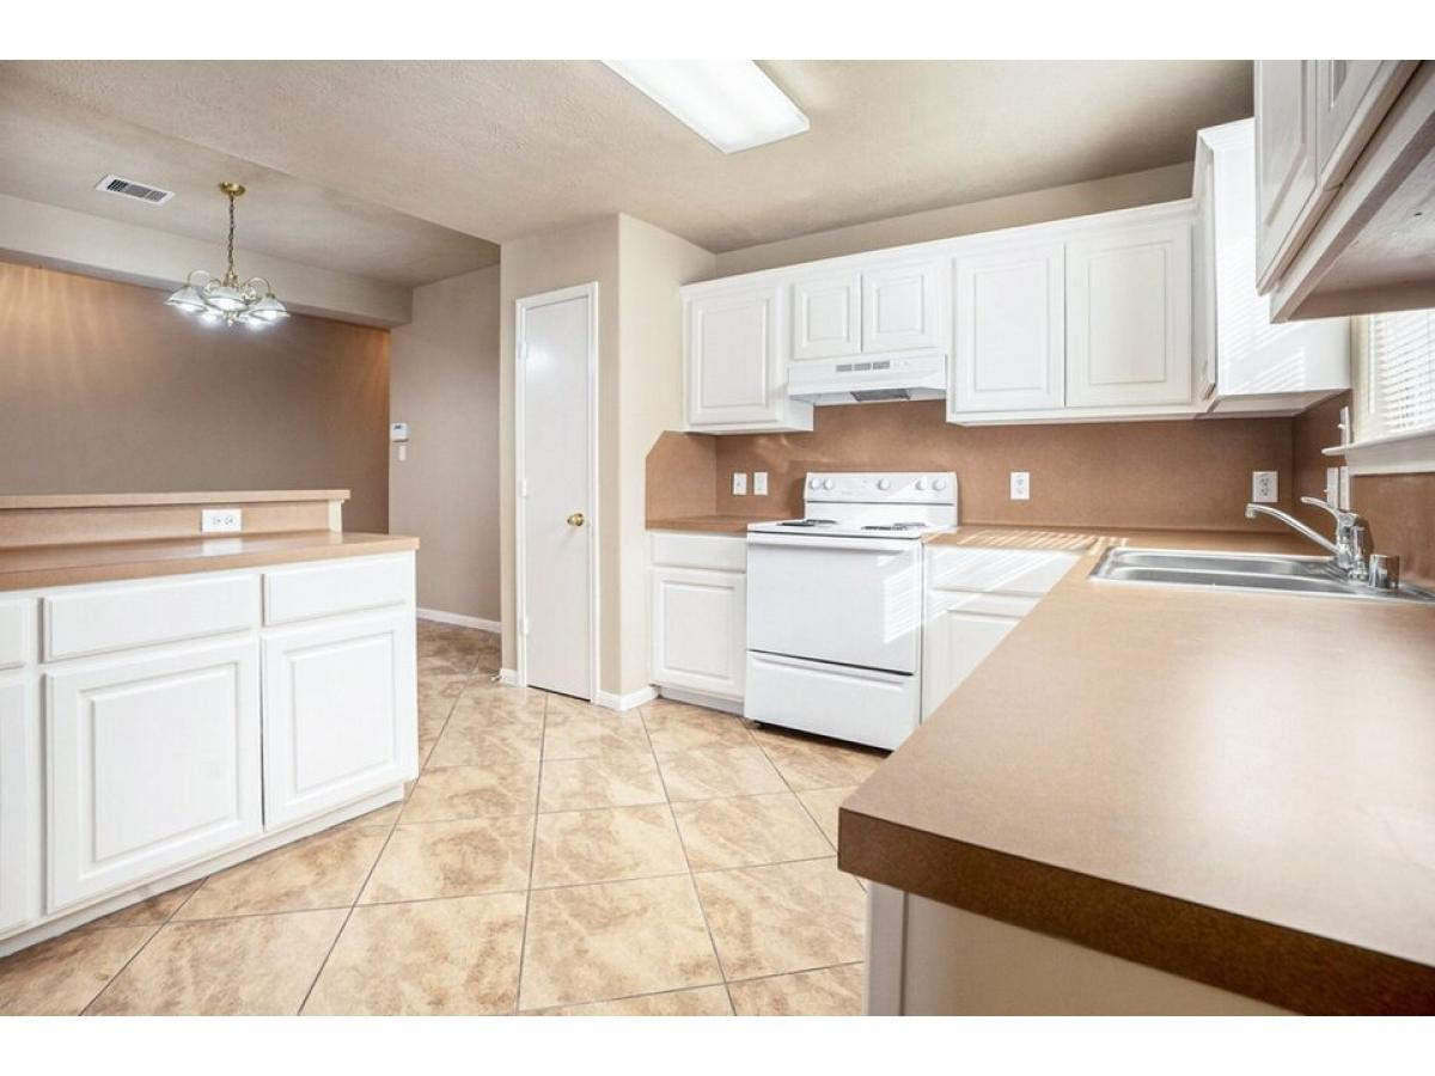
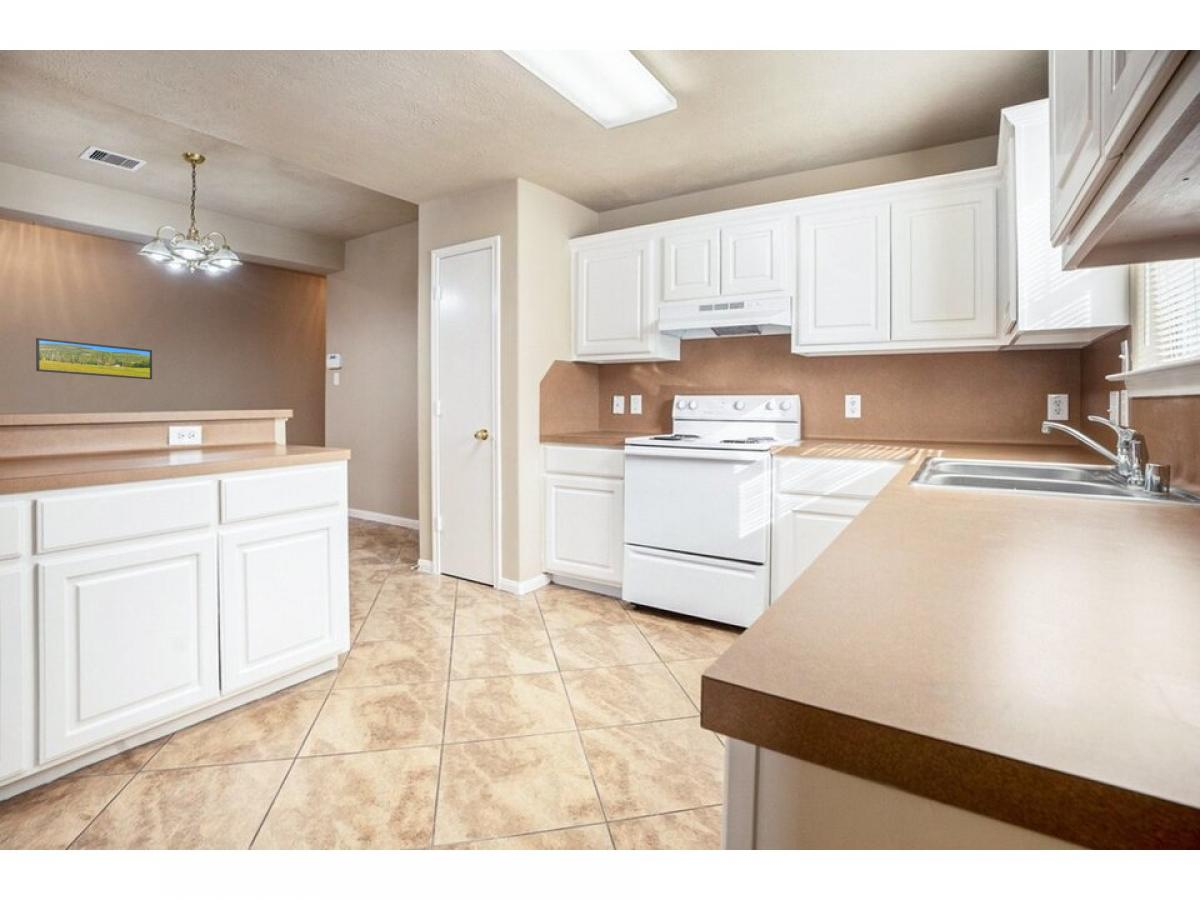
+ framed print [35,337,153,380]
